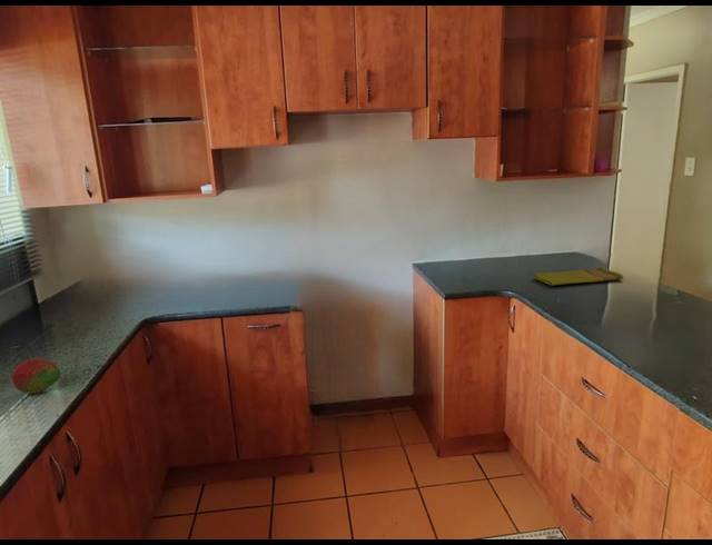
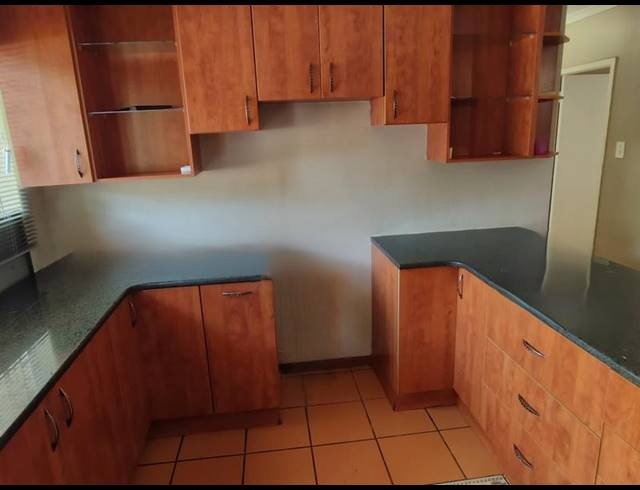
- fruit [11,357,62,395]
- dish towel [533,266,624,287]
